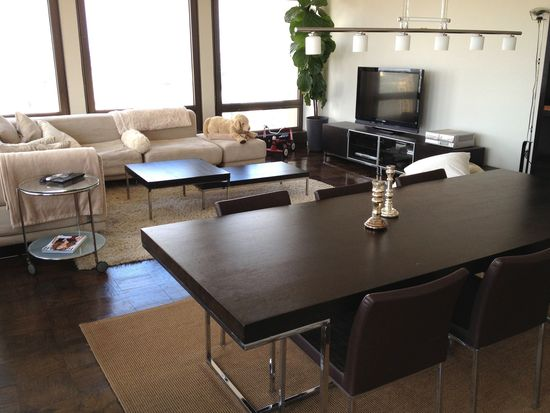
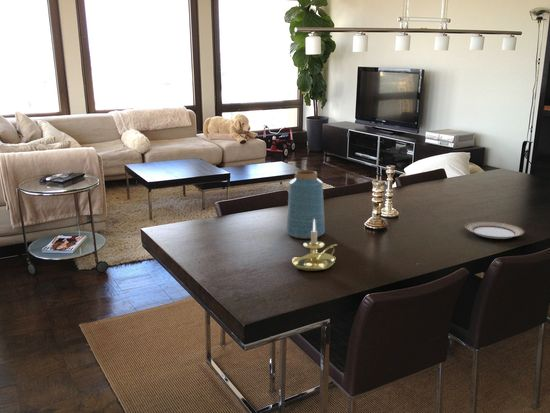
+ vase [285,169,326,240]
+ candle holder [291,219,338,272]
+ plate [464,220,525,240]
